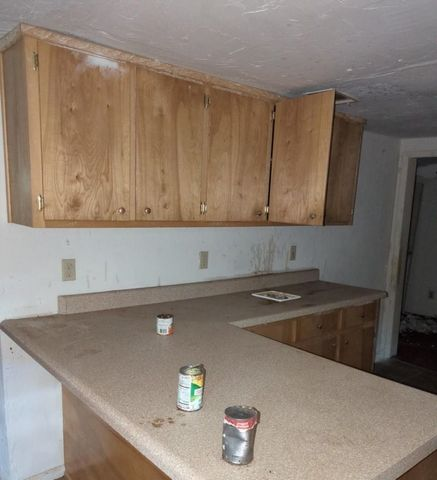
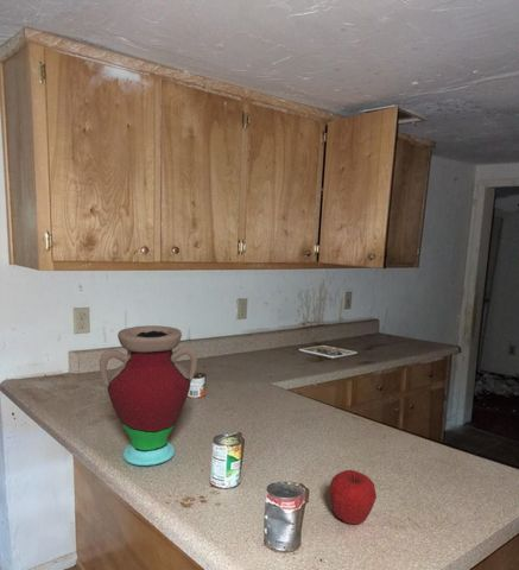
+ vase [99,324,198,467]
+ apple [329,469,378,525]
